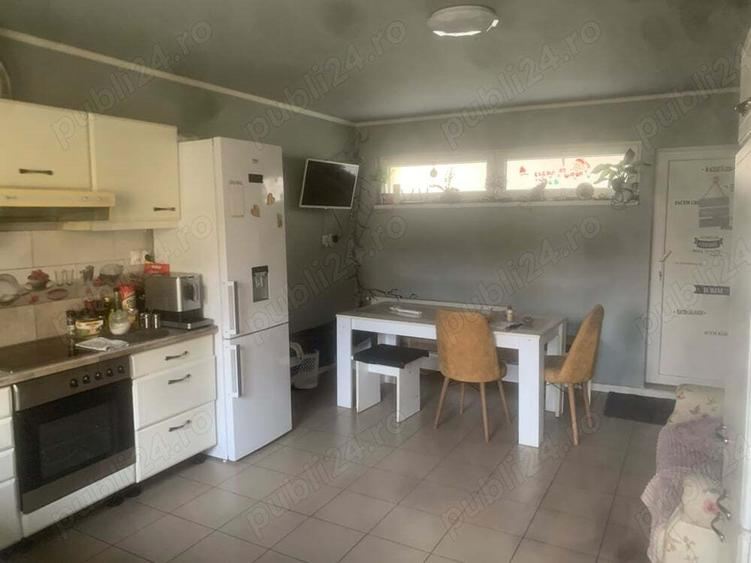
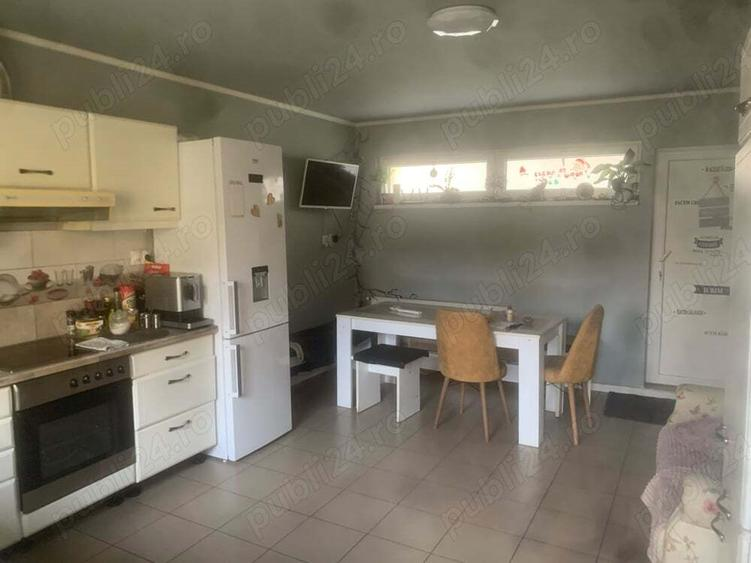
- wastebasket [293,349,320,390]
